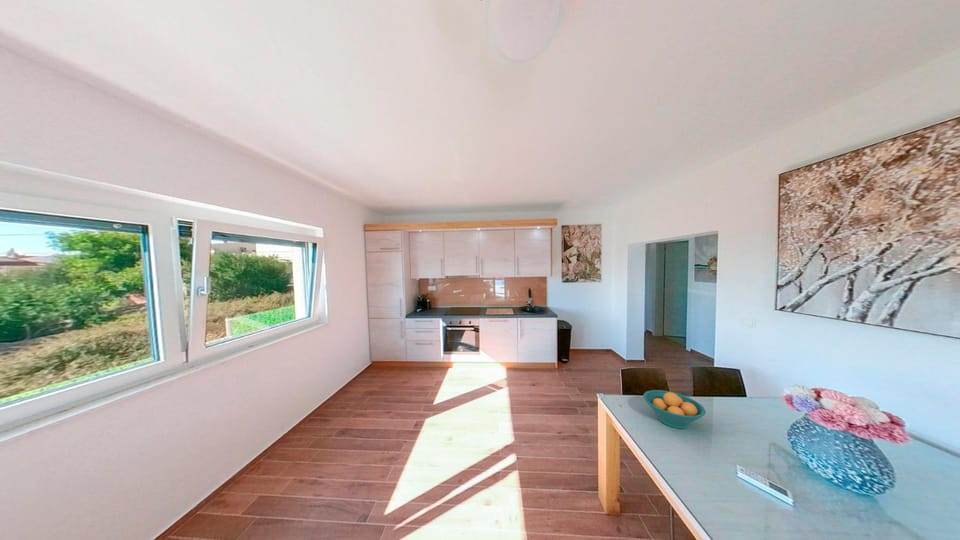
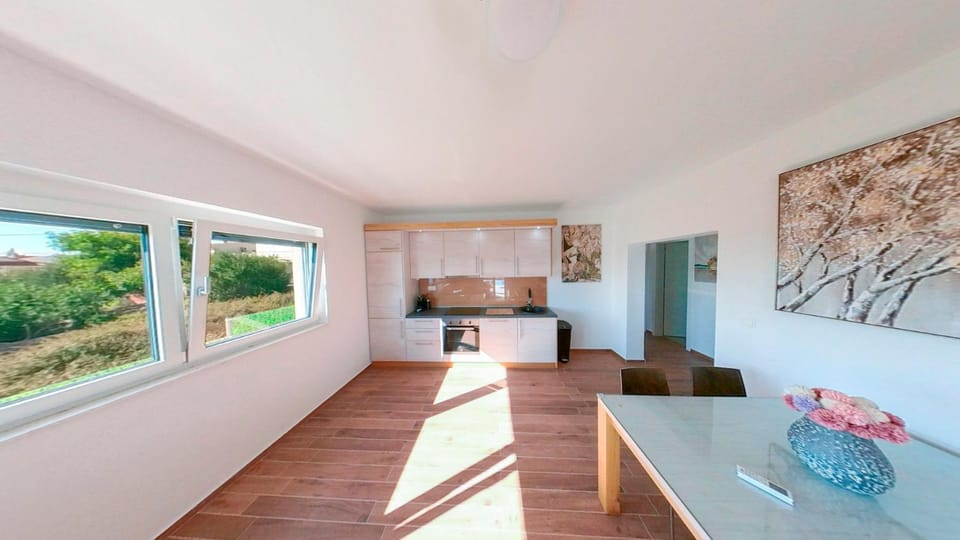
- fruit bowl [642,389,707,430]
